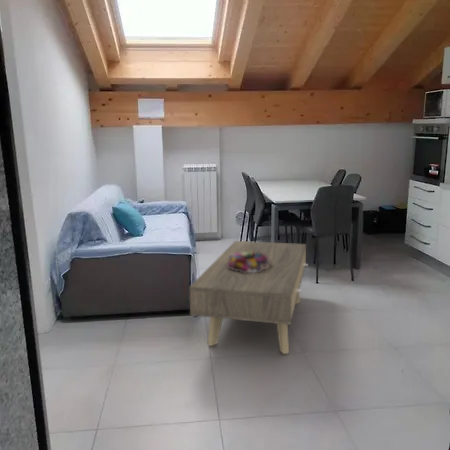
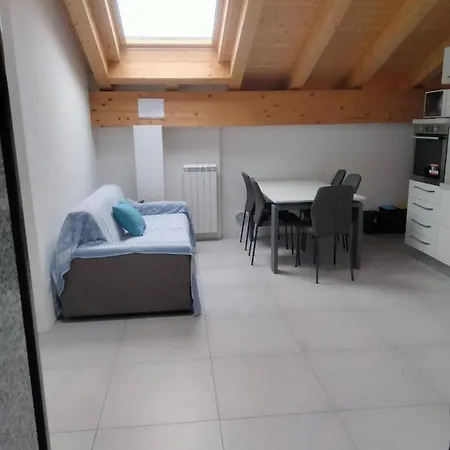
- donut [227,251,271,273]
- coffee table [188,240,309,355]
